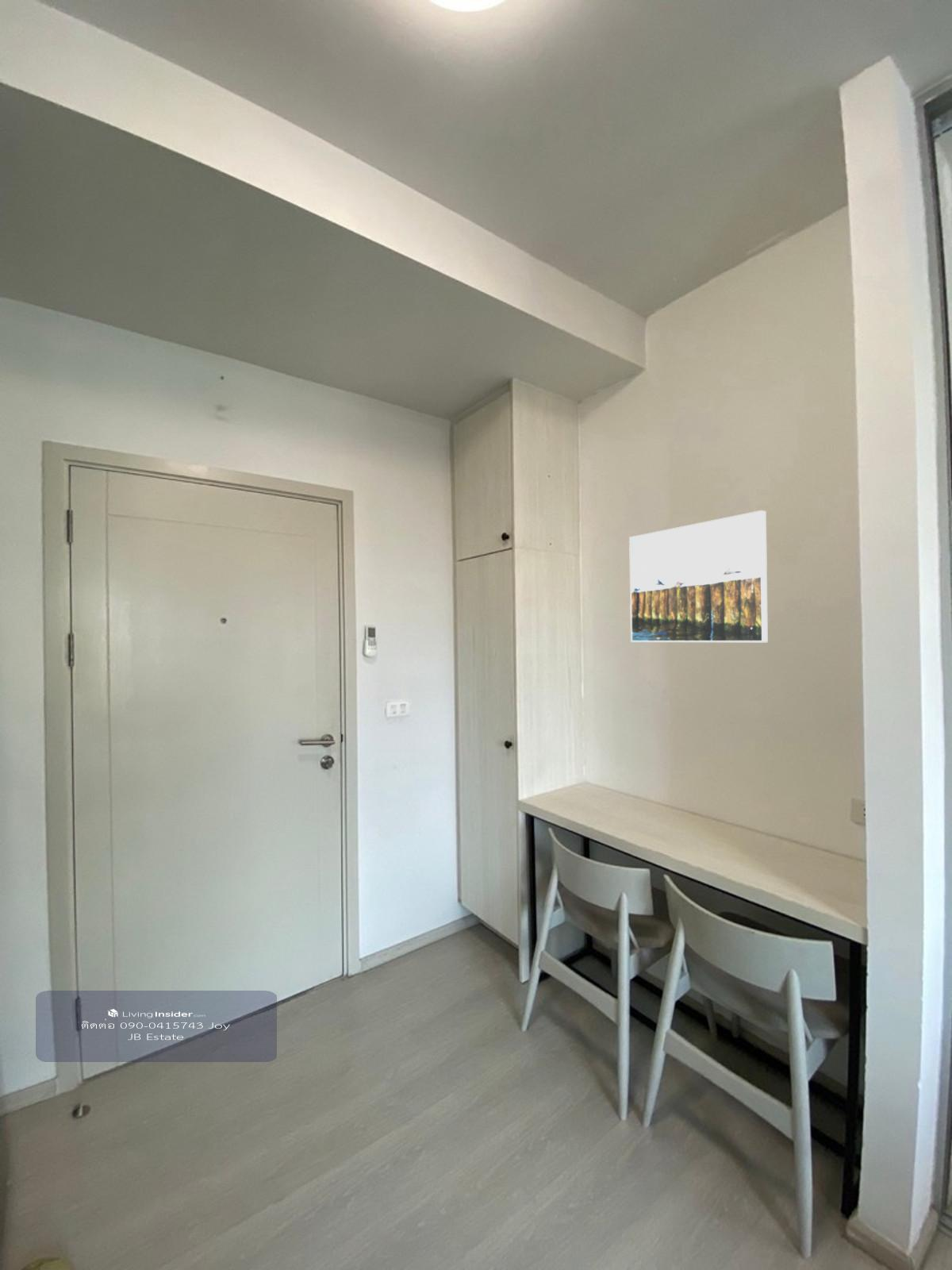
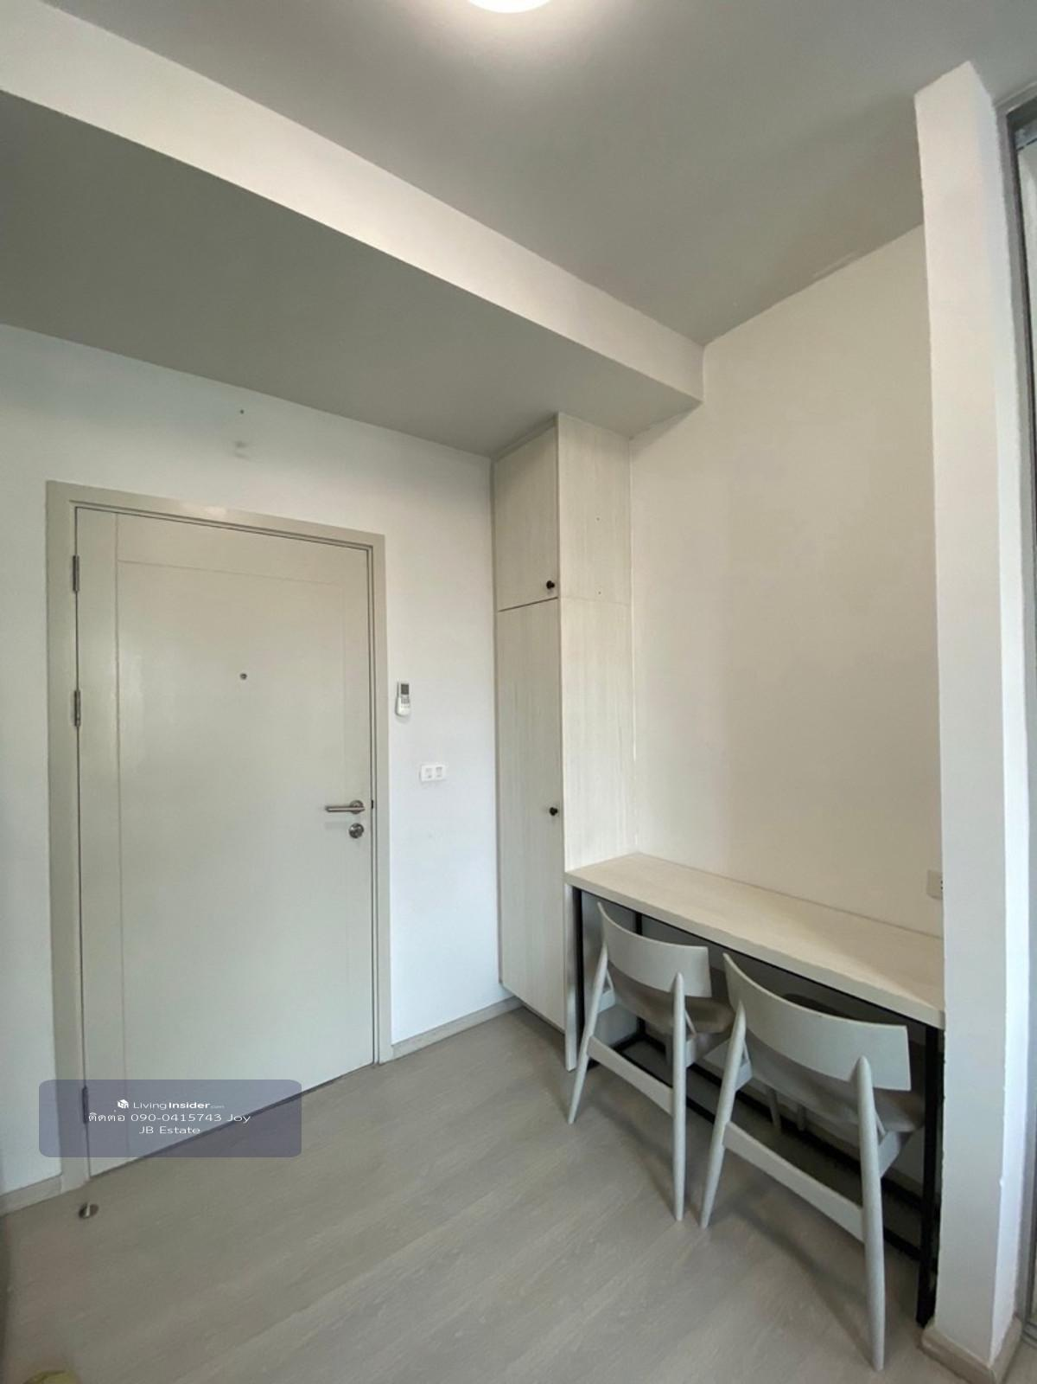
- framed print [628,510,769,643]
